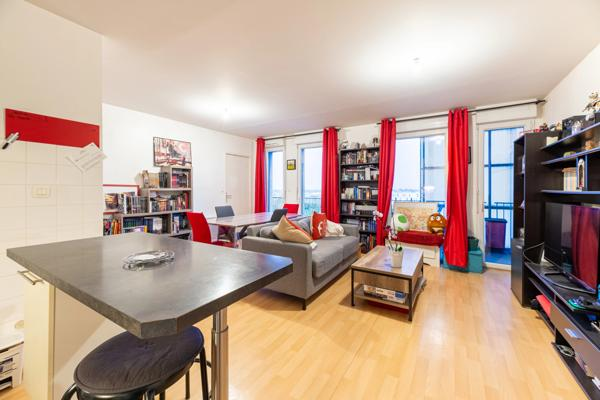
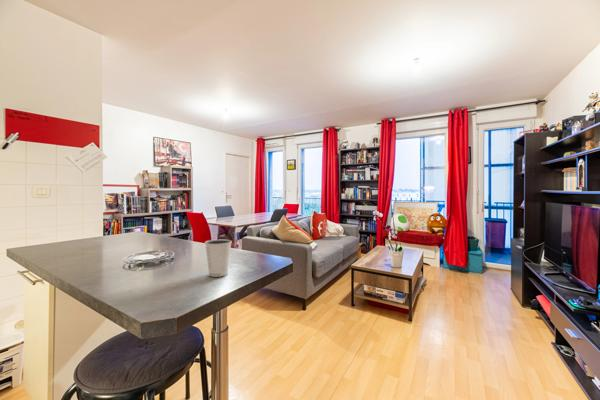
+ dixie cup [204,238,233,278]
